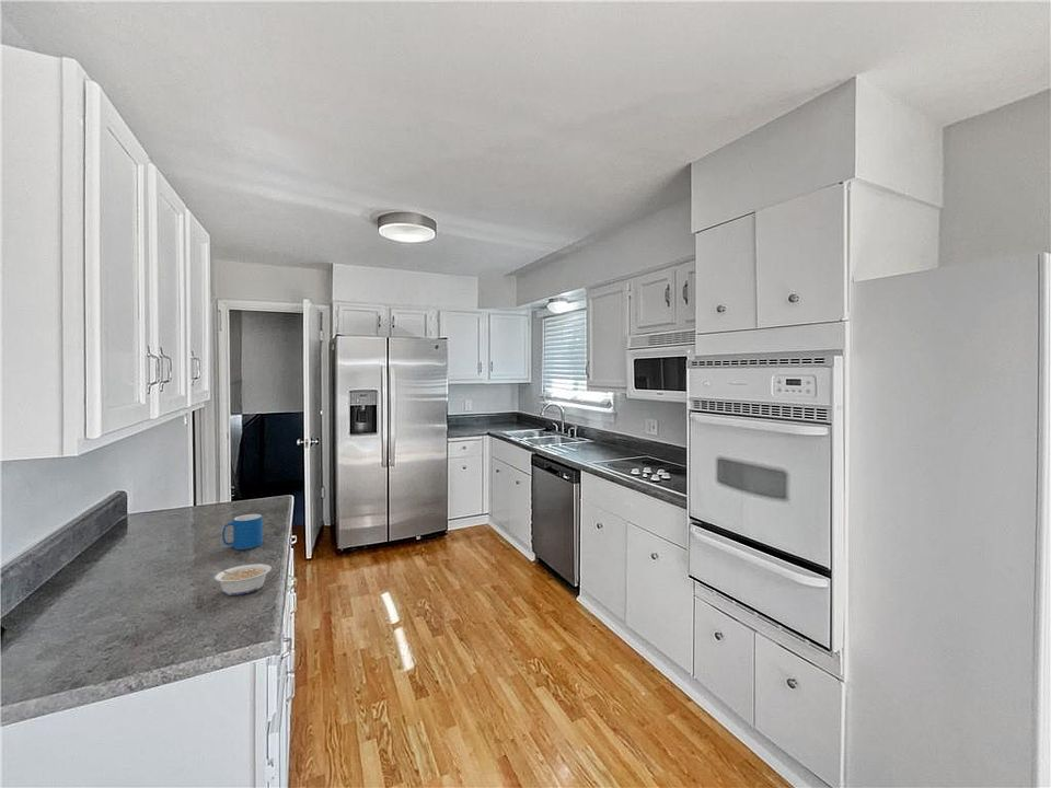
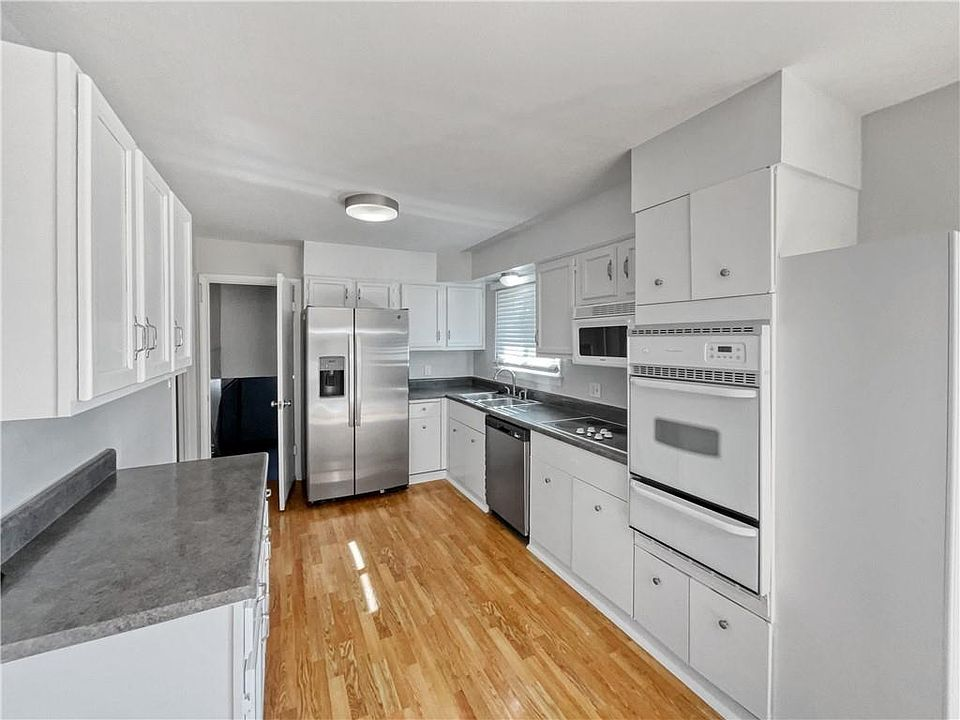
- mug [221,513,263,551]
- legume [211,563,273,596]
